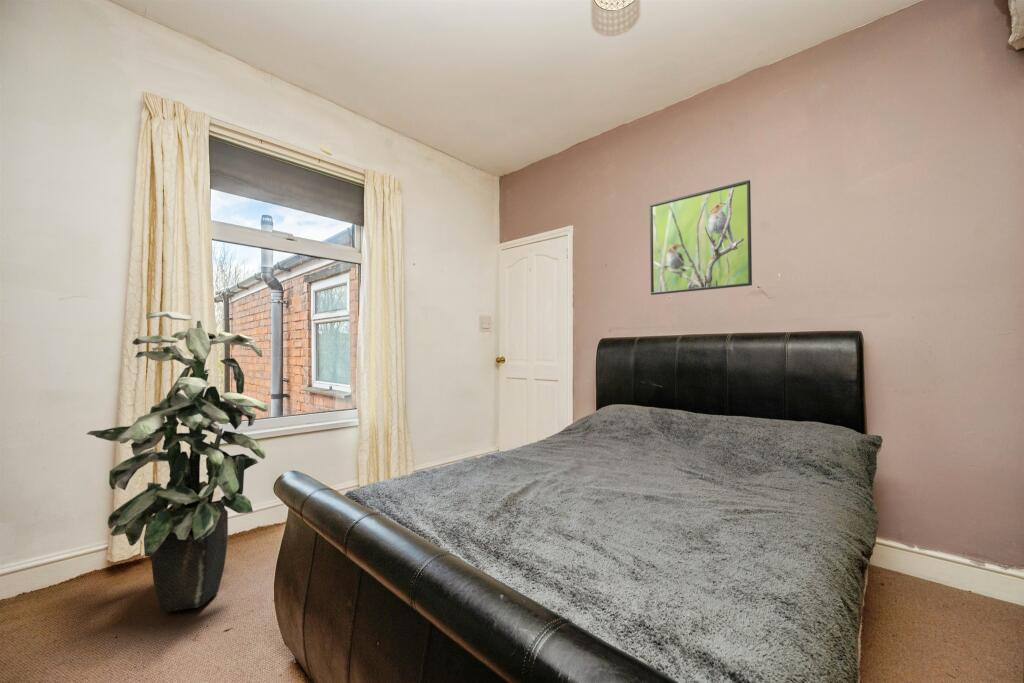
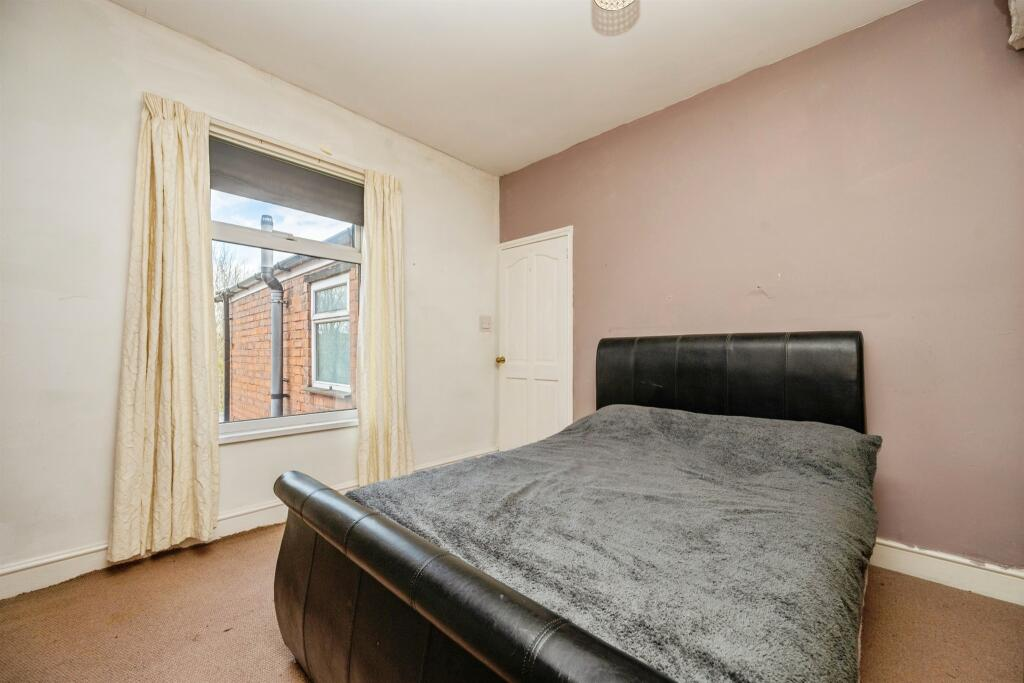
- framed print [649,179,753,296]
- indoor plant [86,310,269,613]
